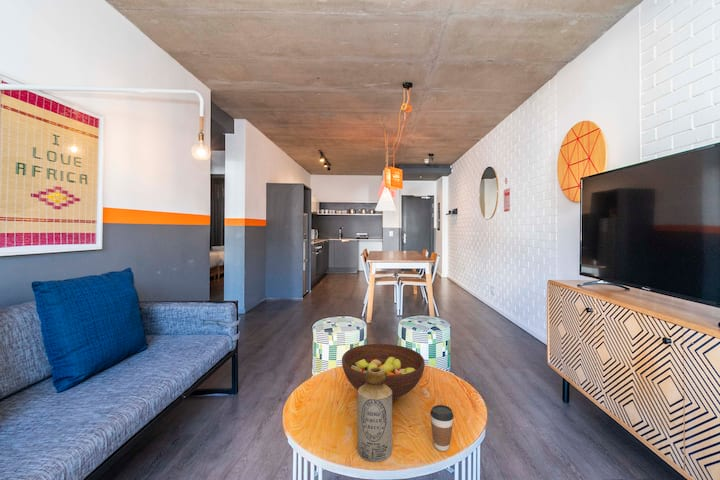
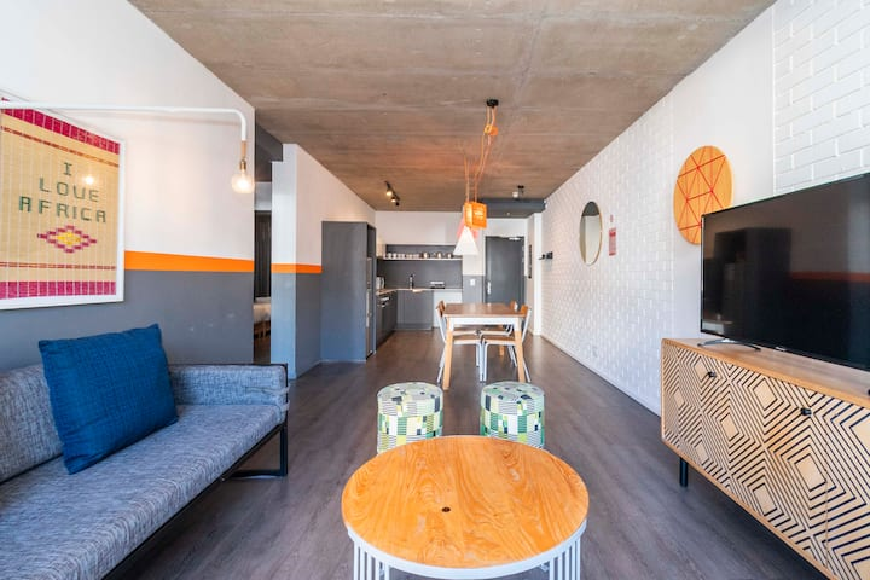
- coffee cup [429,404,455,452]
- bottle [356,367,393,463]
- fruit bowl [341,343,426,402]
